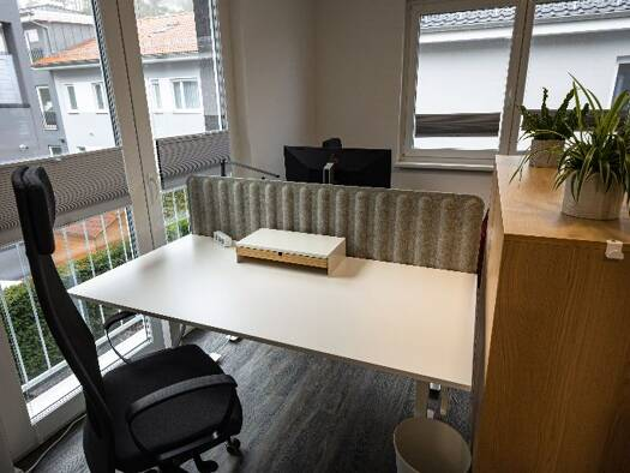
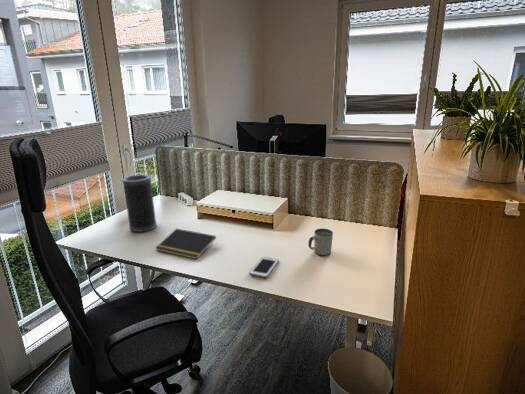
+ cell phone [249,256,279,279]
+ speaker [121,174,158,233]
+ mug [307,227,334,257]
+ notepad [154,228,217,260]
